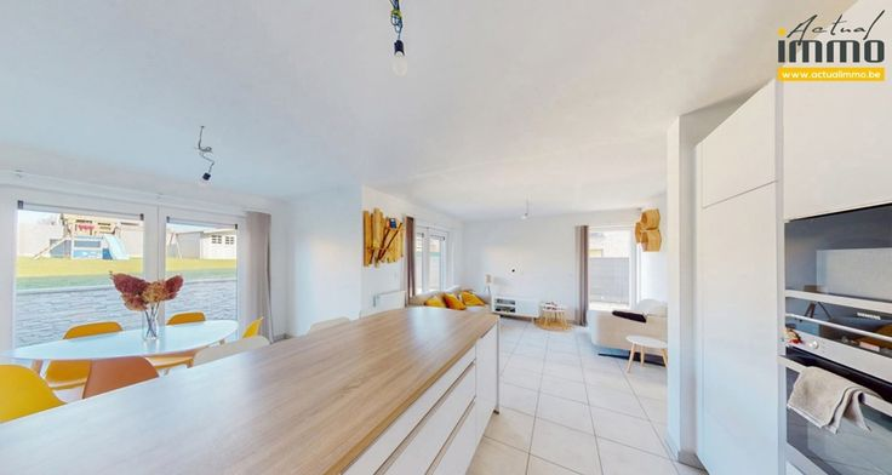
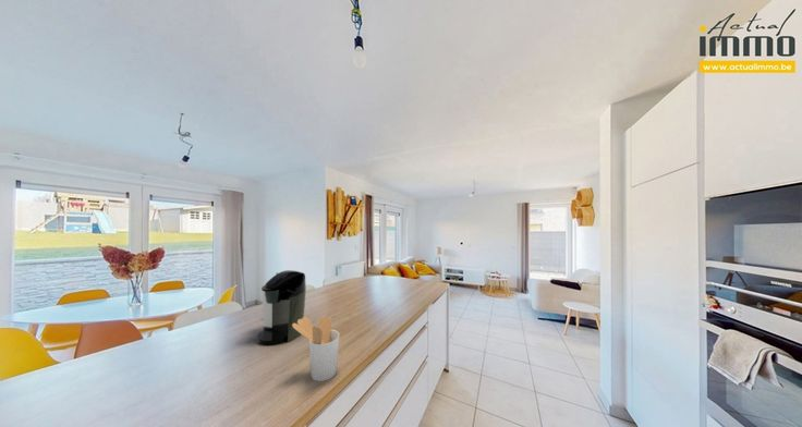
+ utensil holder [292,316,340,382]
+ coffee maker [256,269,307,346]
